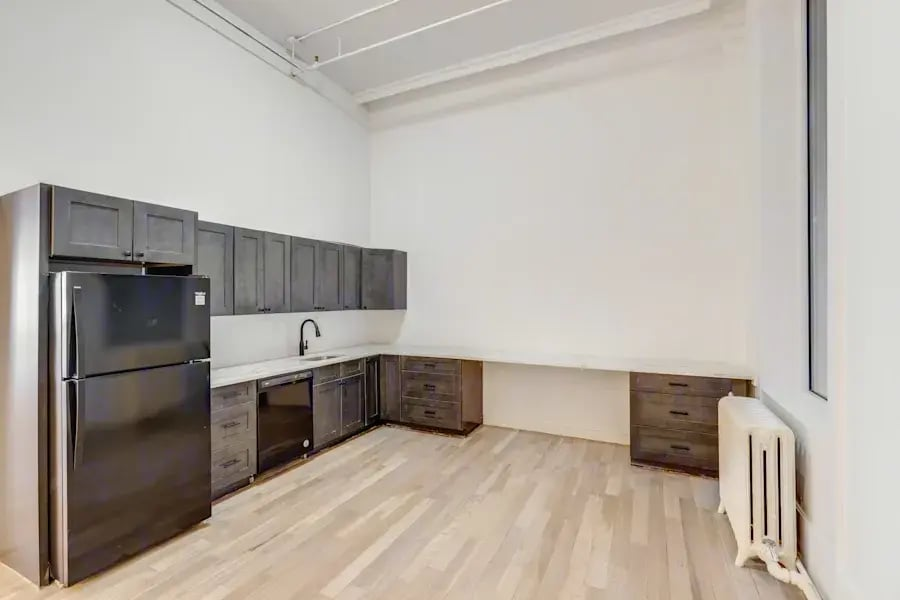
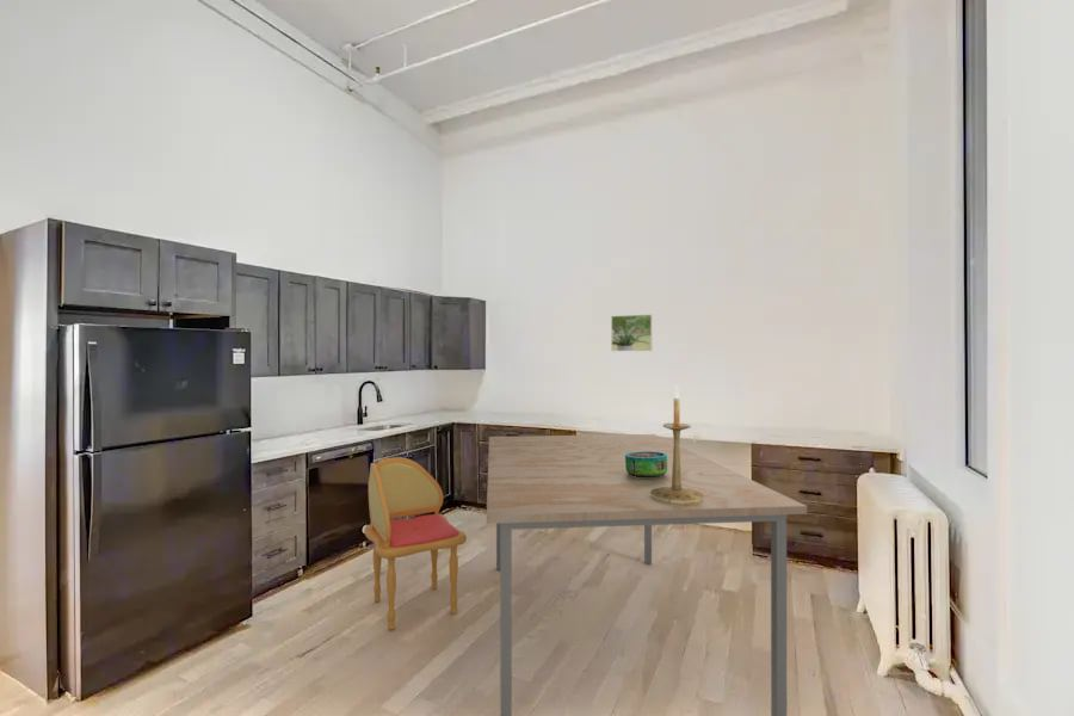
+ dining table [486,433,808,716]
+ decorative bowl [625,451,668,477]
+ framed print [610,314,654,352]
+ dining chair [363,456,468,631]
+ candlestick [650,385,704,504]
